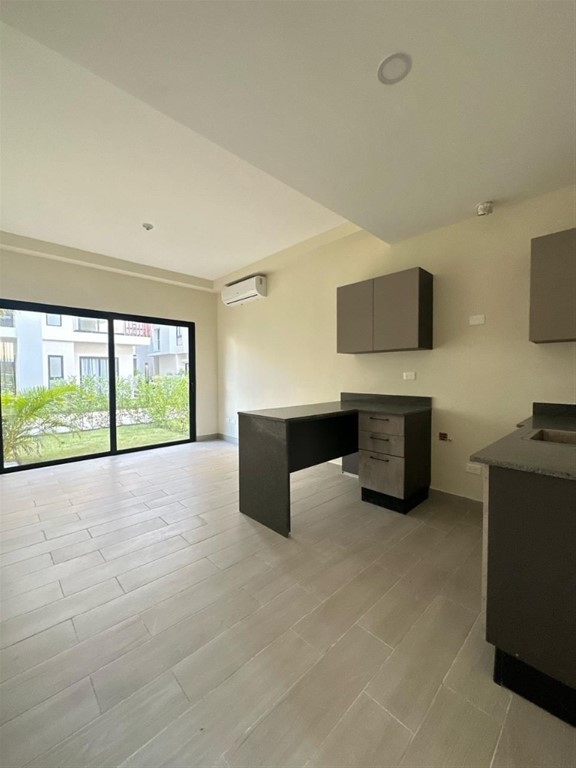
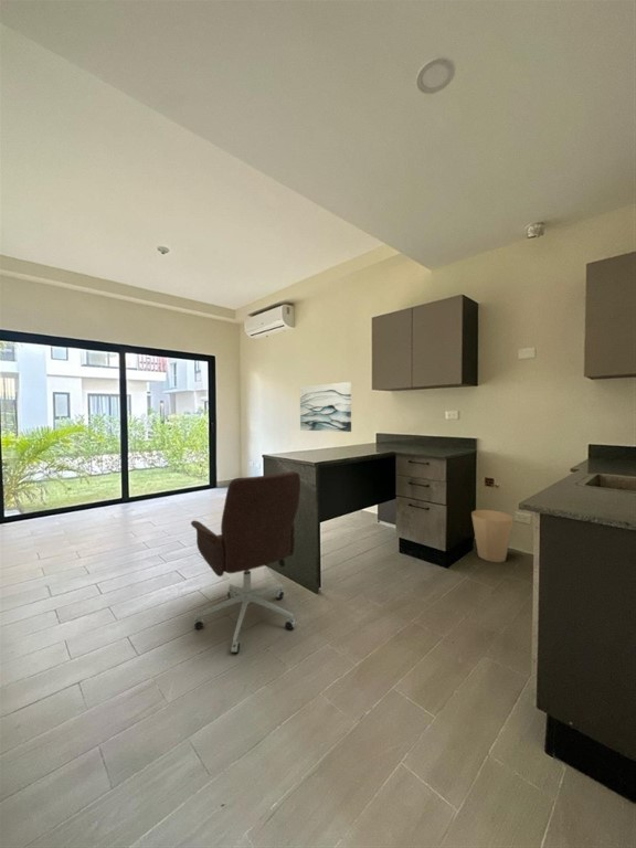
+ trash can [470,509,515,563]
+ wall art [299,381,352,433]
+ office chair [190,470,301,654]
